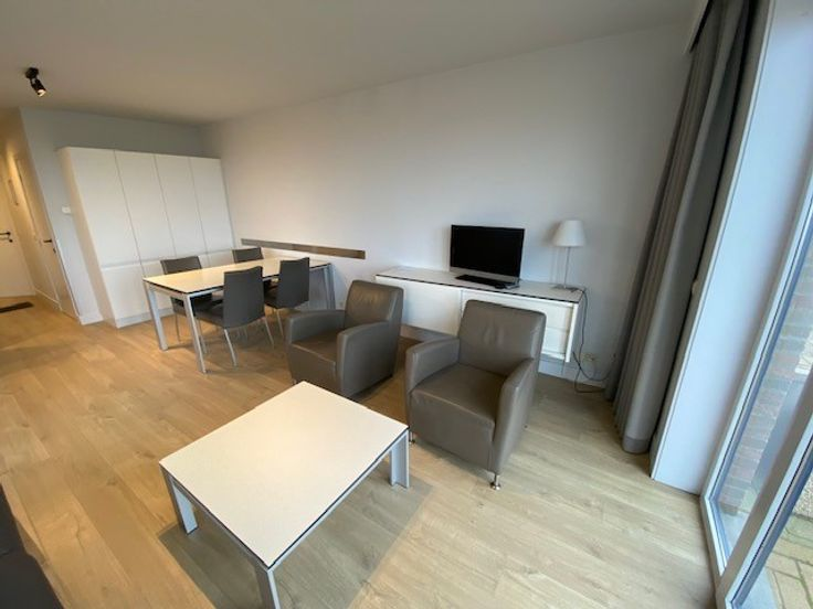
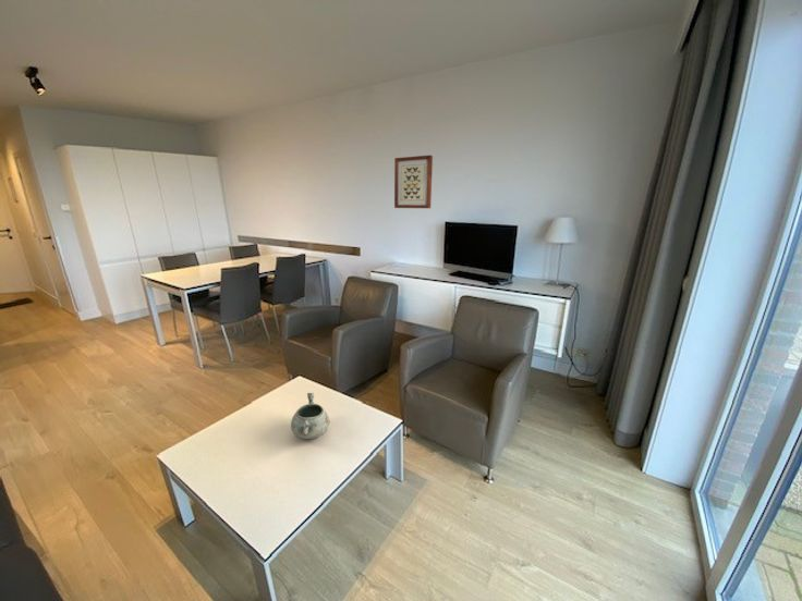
+ wall art [393,155,434,209]
+ decorative bowl [290,392,330,440]
